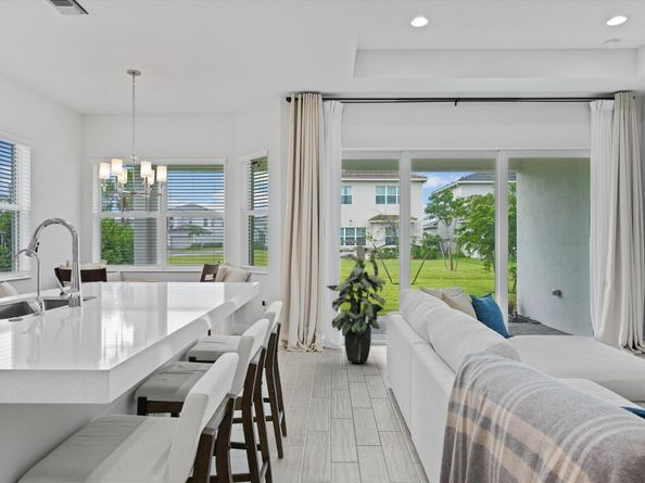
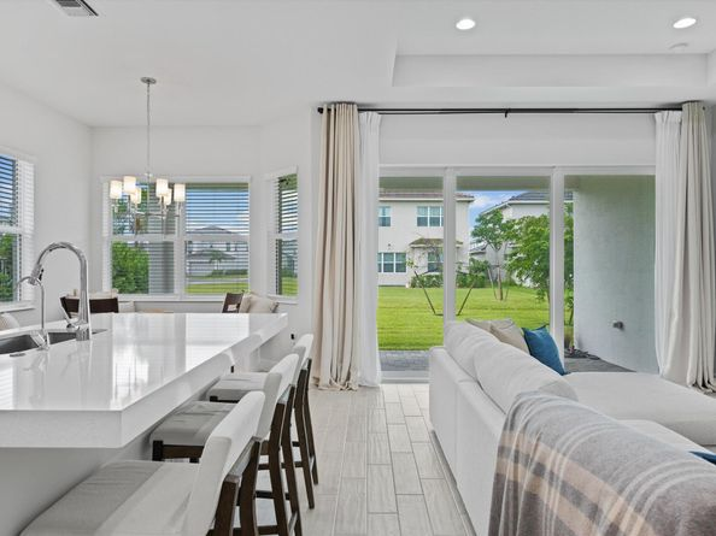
- indoor plant [326,239,387,364]
